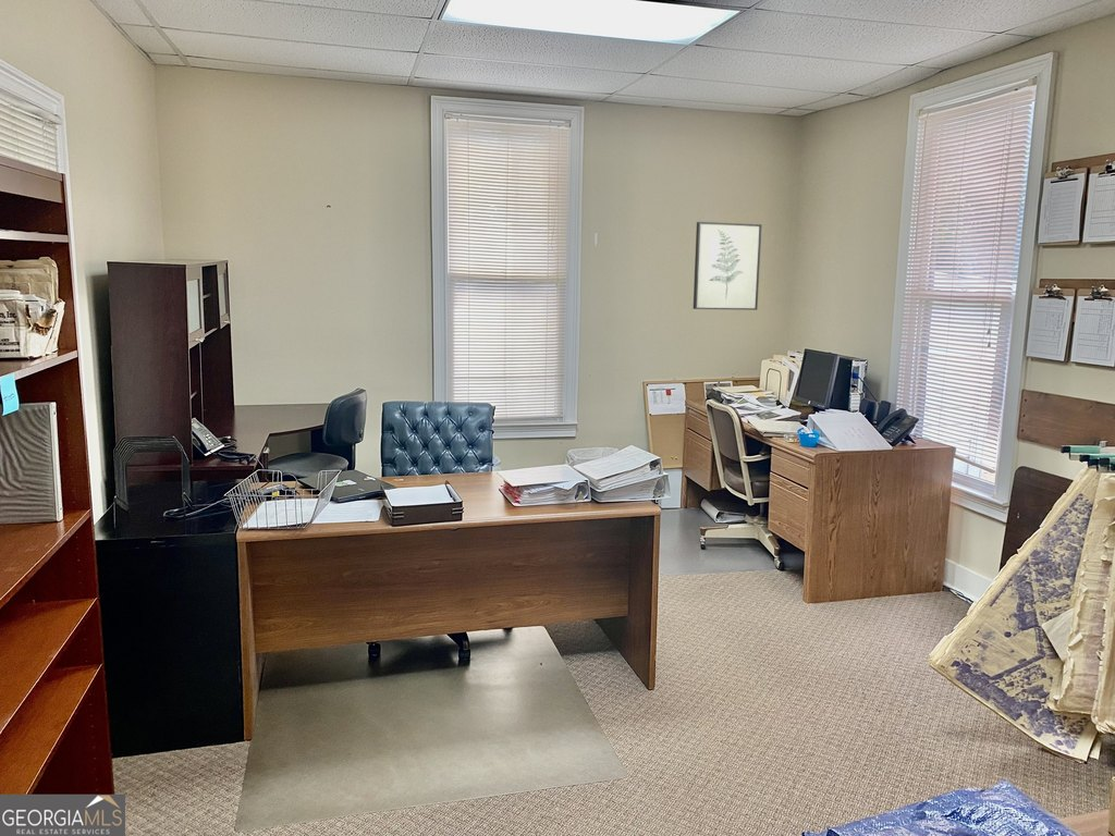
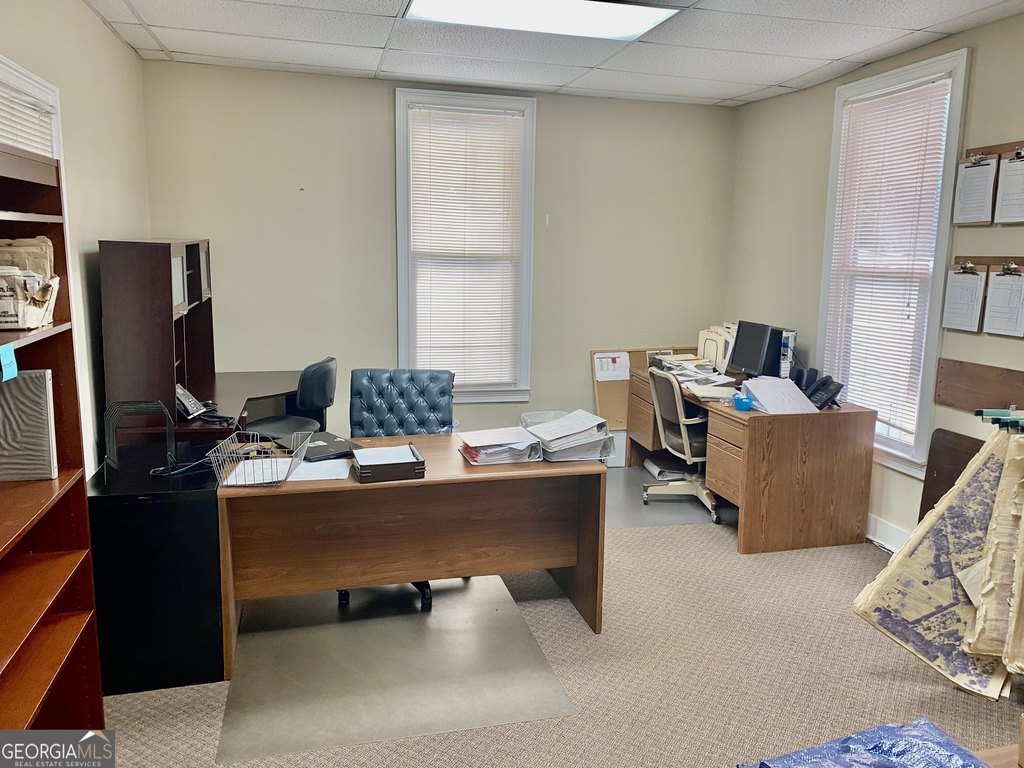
- wall art [693,221,763,311]
